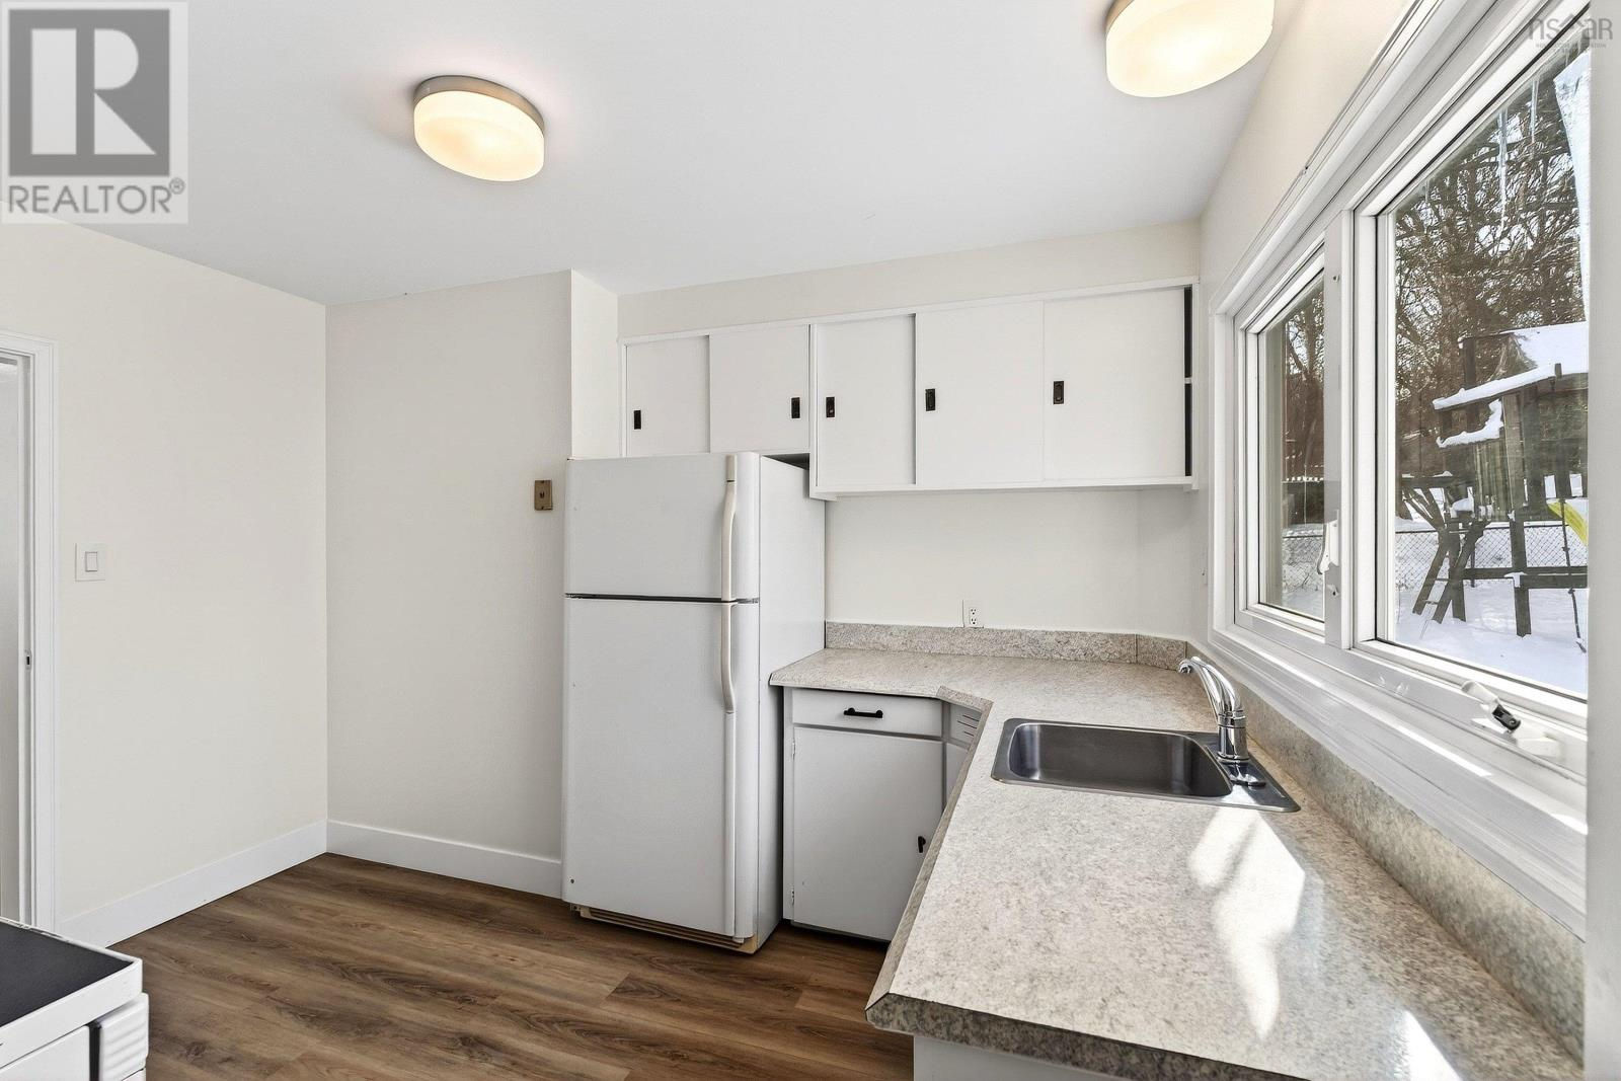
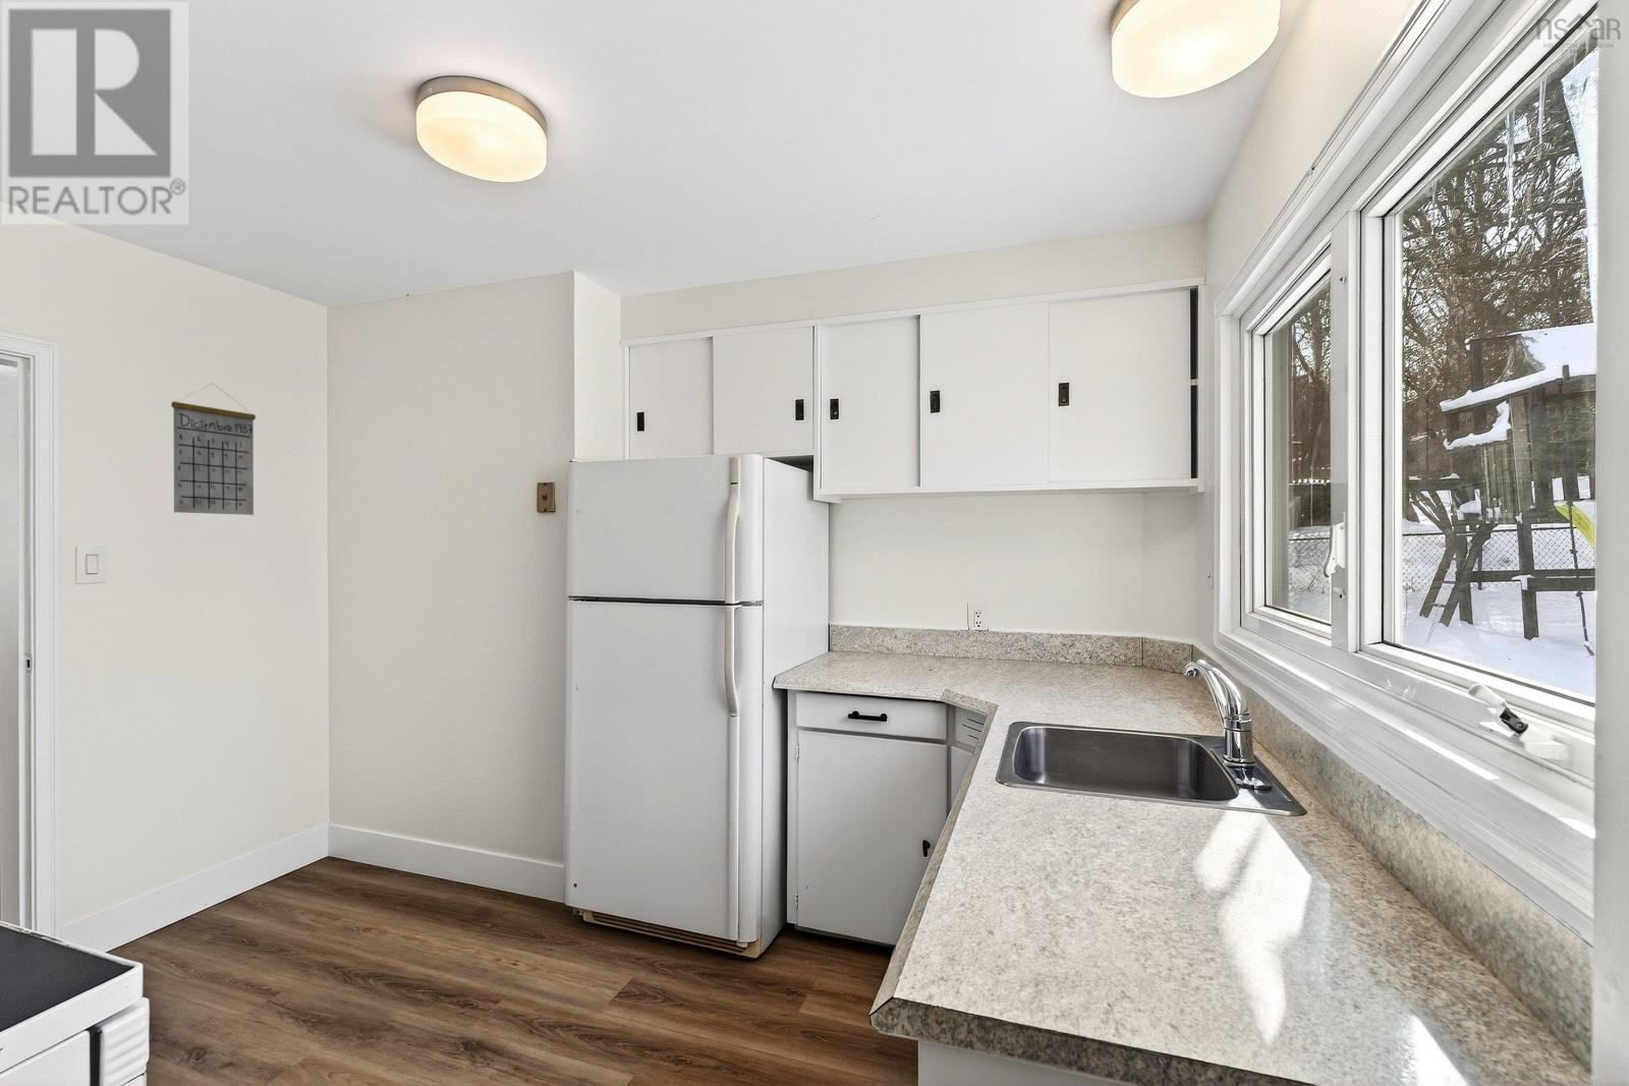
+ calendar [170,383,257,516]
